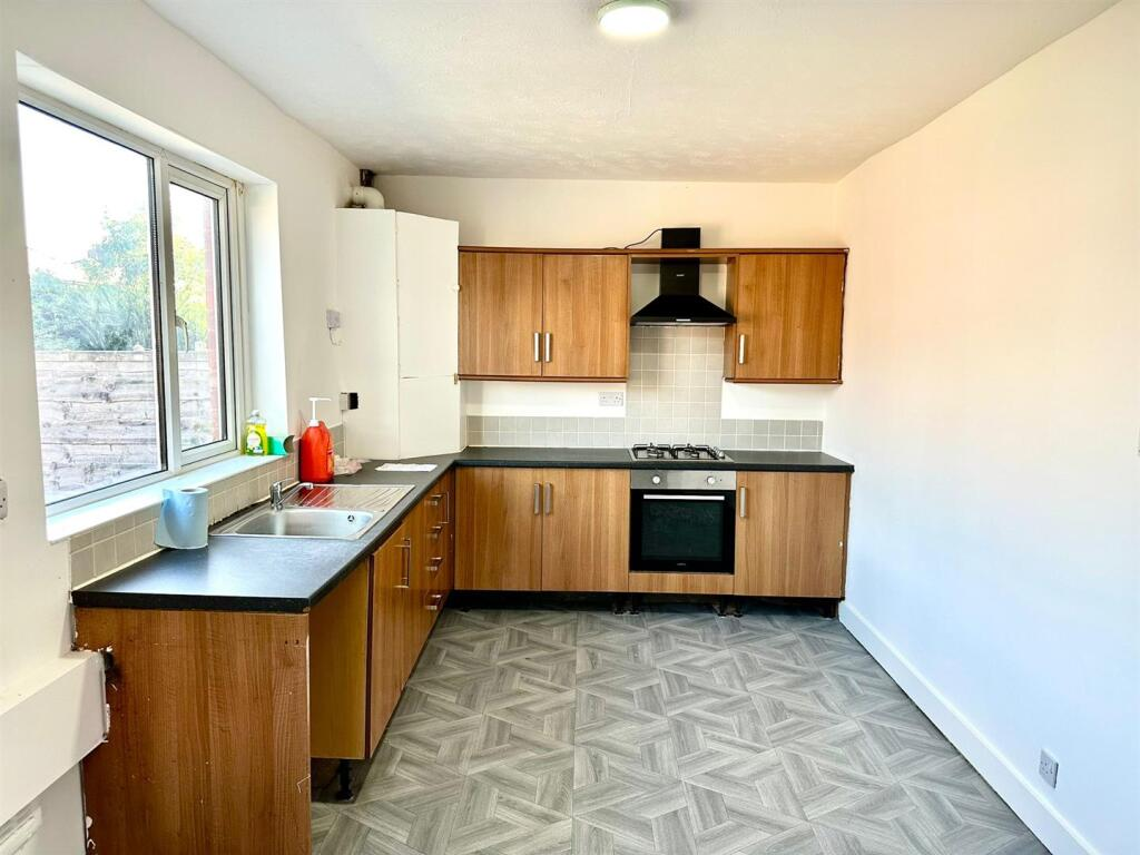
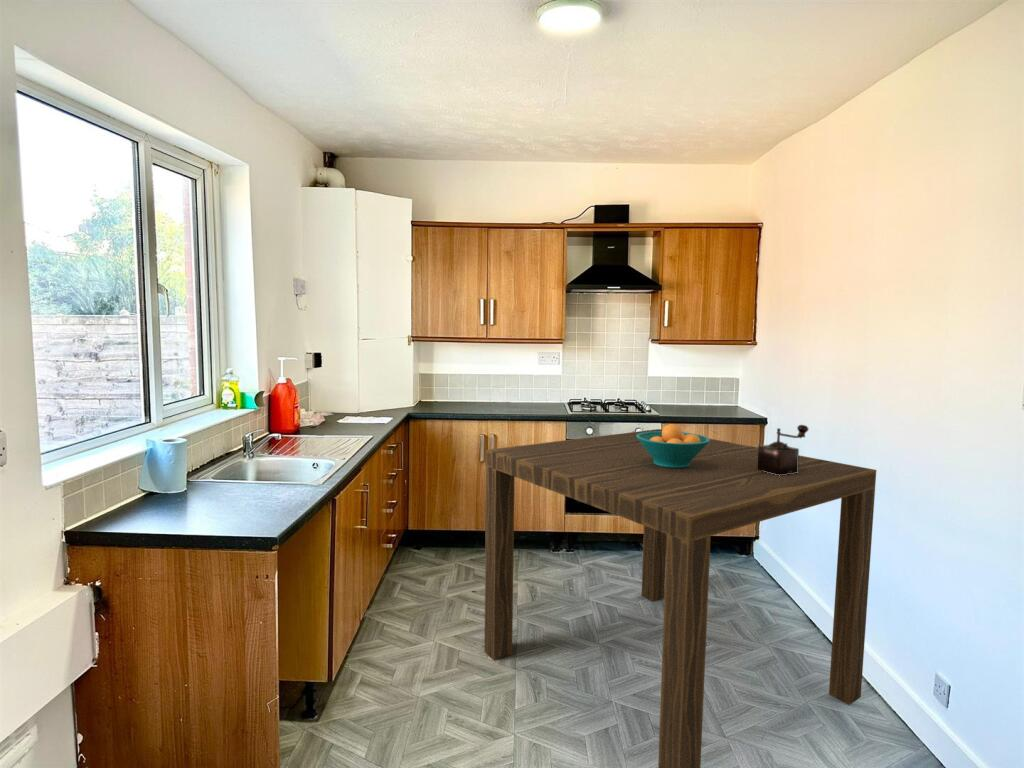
+ dining table [483,428,877,768]
+ fruit bowl [636,423,711,468]
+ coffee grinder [757,424,810,476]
